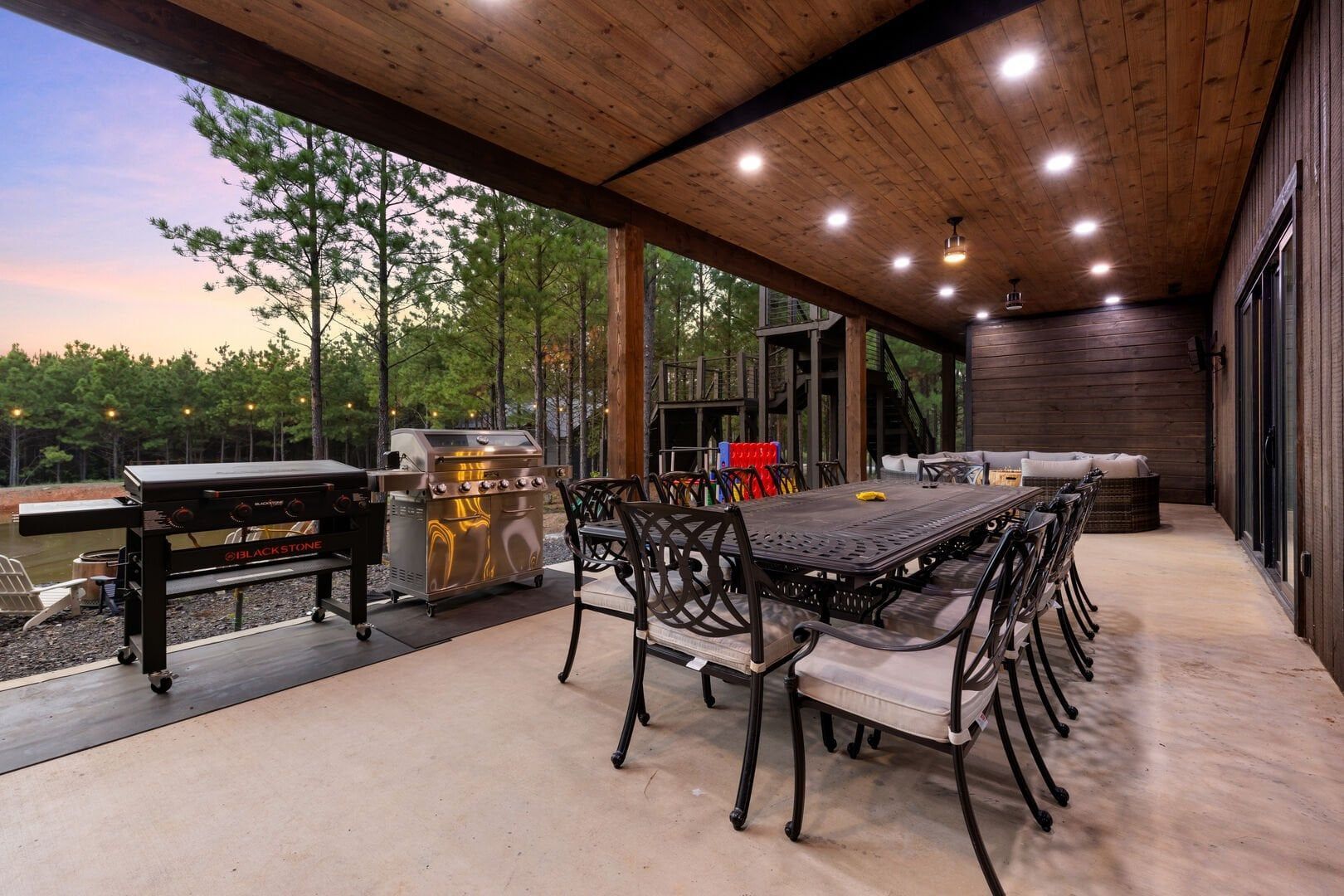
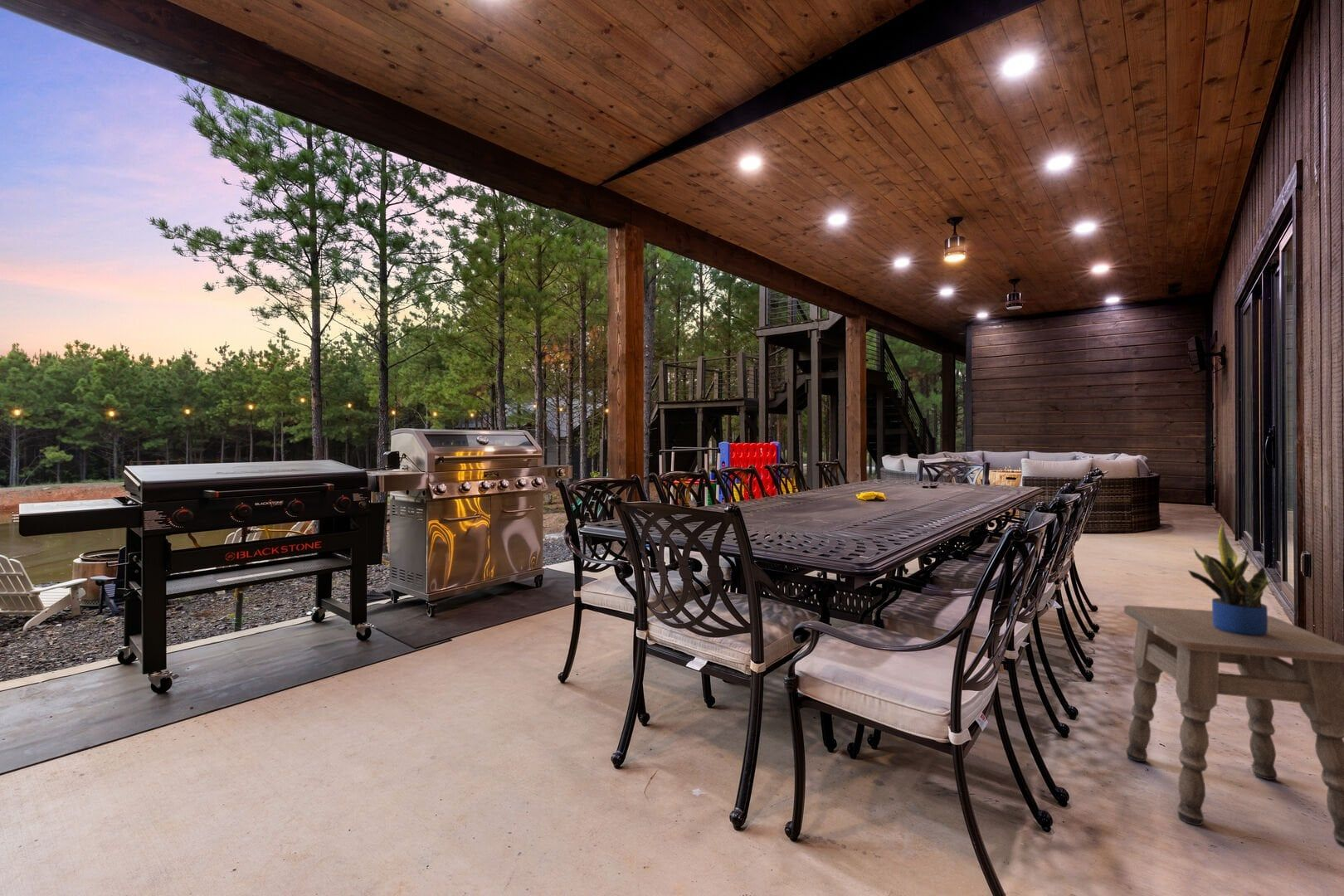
+ potted plant [1187,521,1276,635]
+ side table [1123,605,1344,849]
